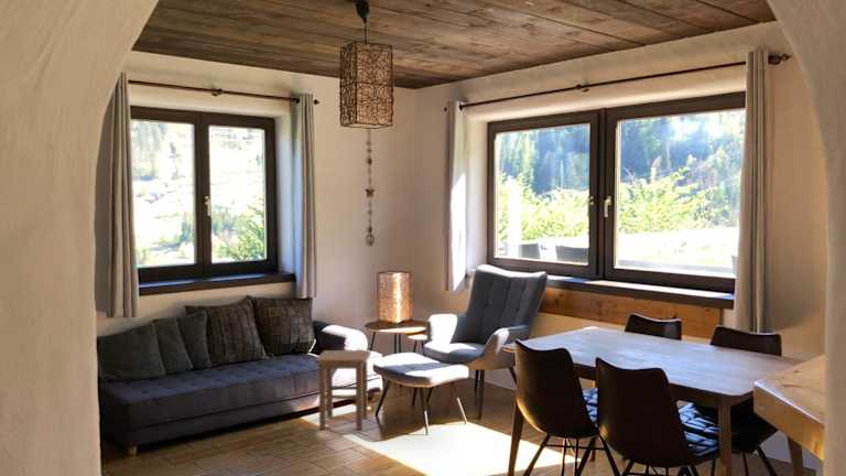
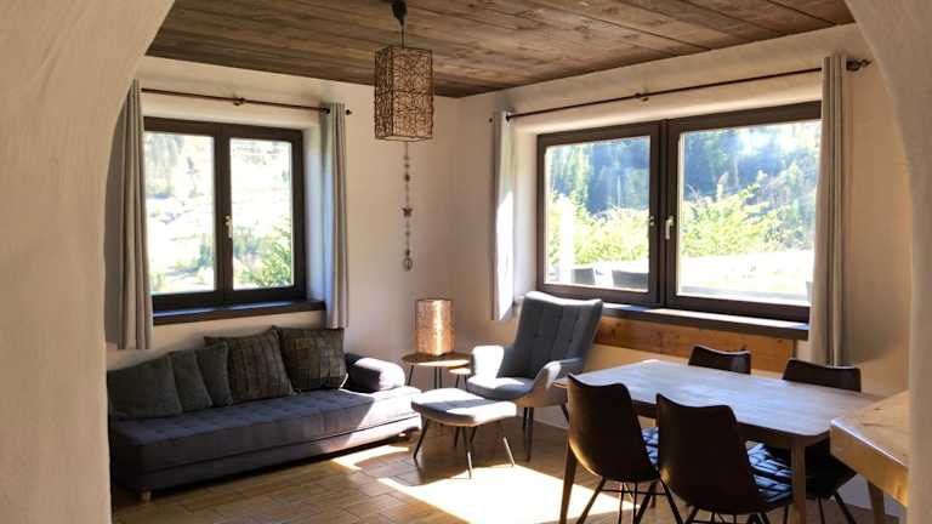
- stool [314,349,371,430]
